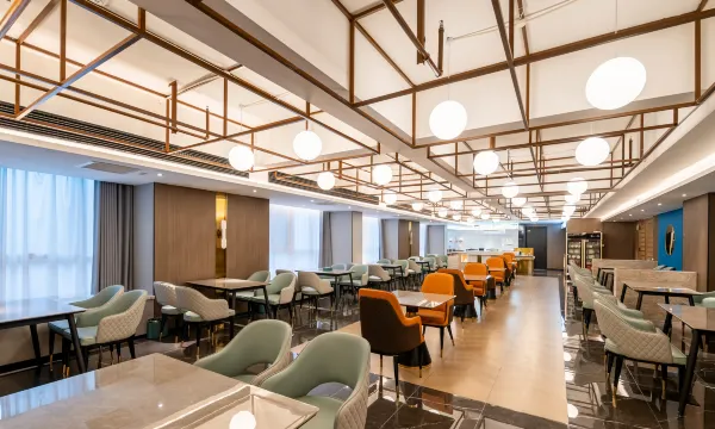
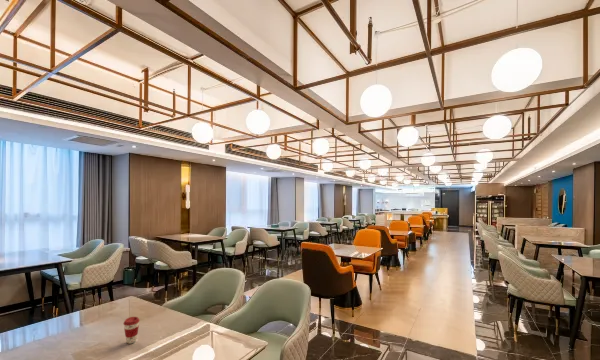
+ coffee cup [122,316,141,345]
